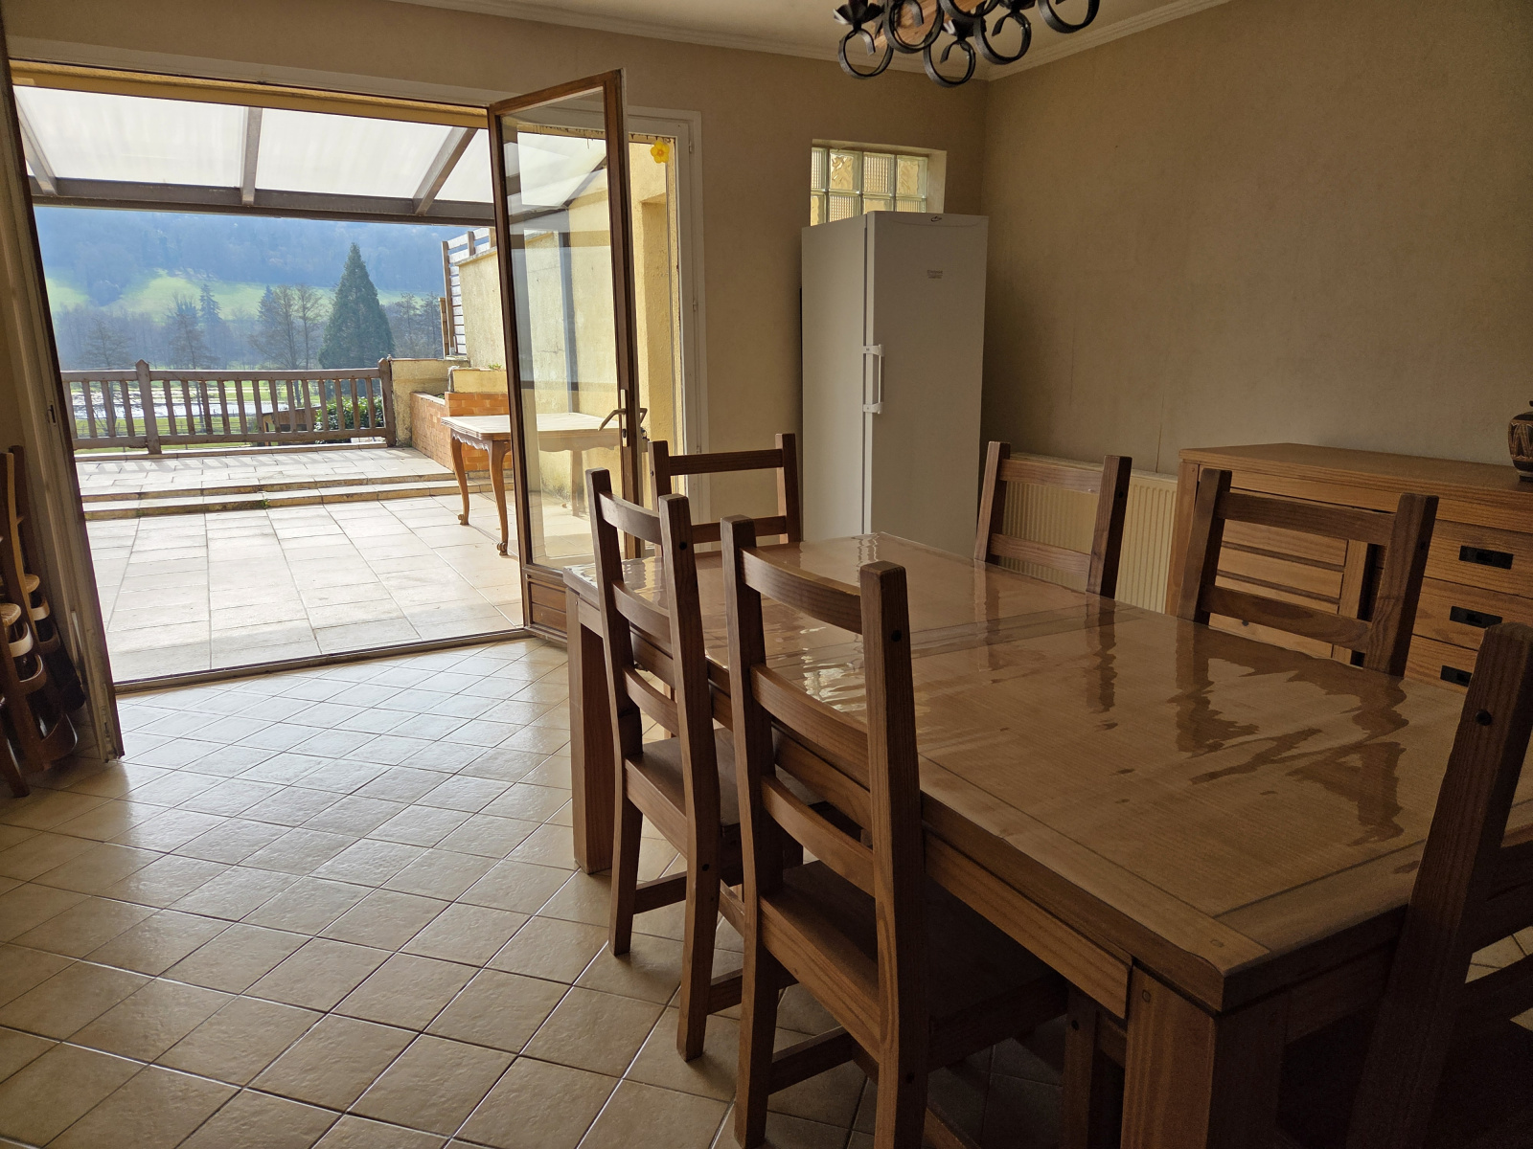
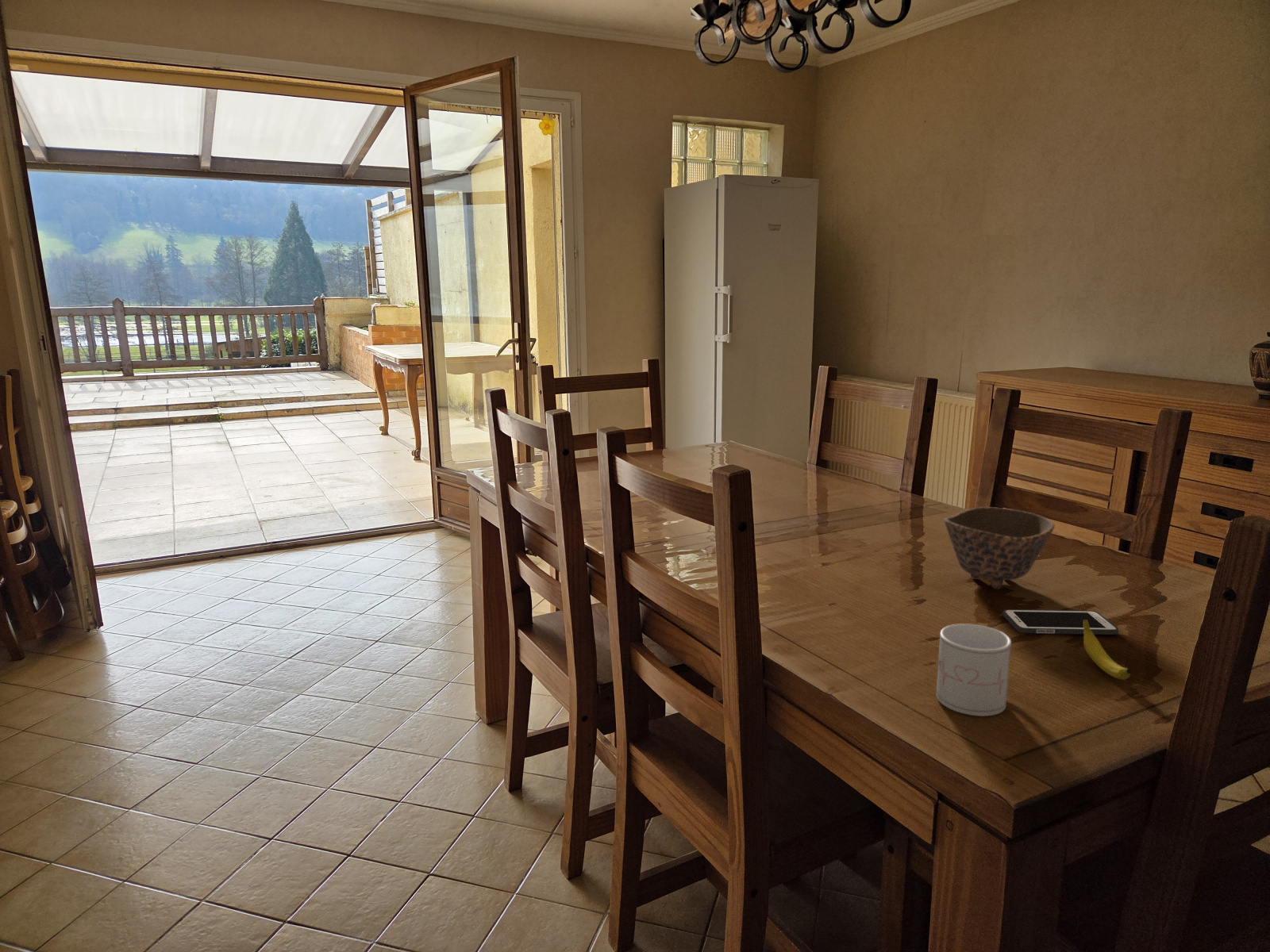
+ cell phone [1003,608,1119,635]
+ banana [1083,620,1133,680]
+ mug [936,623,1012,717]
+ bowl [943,506,1056,590]
